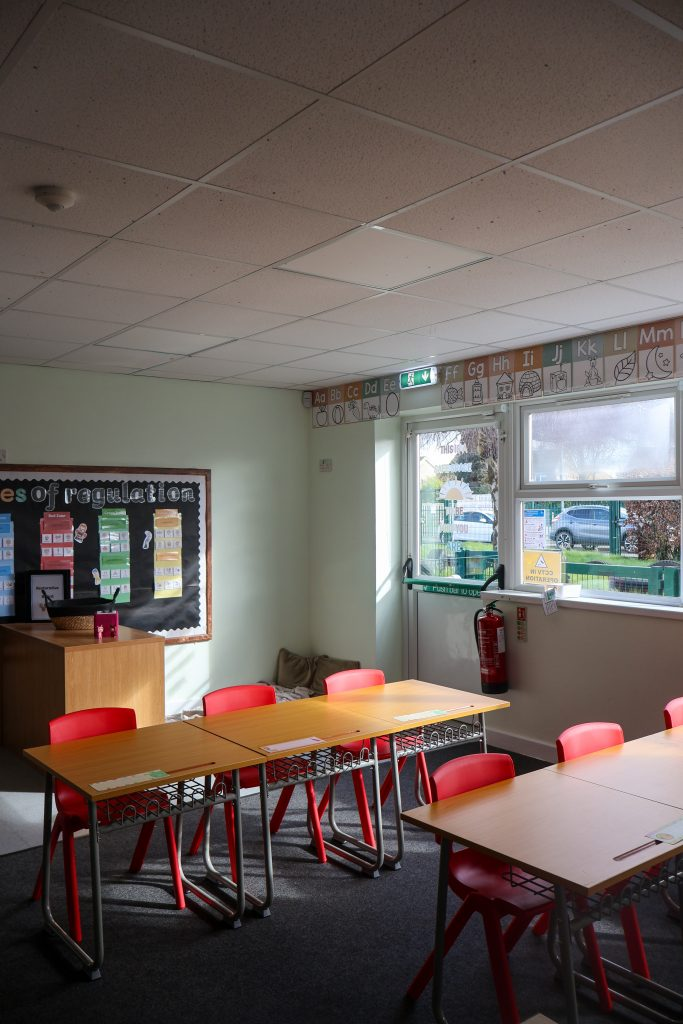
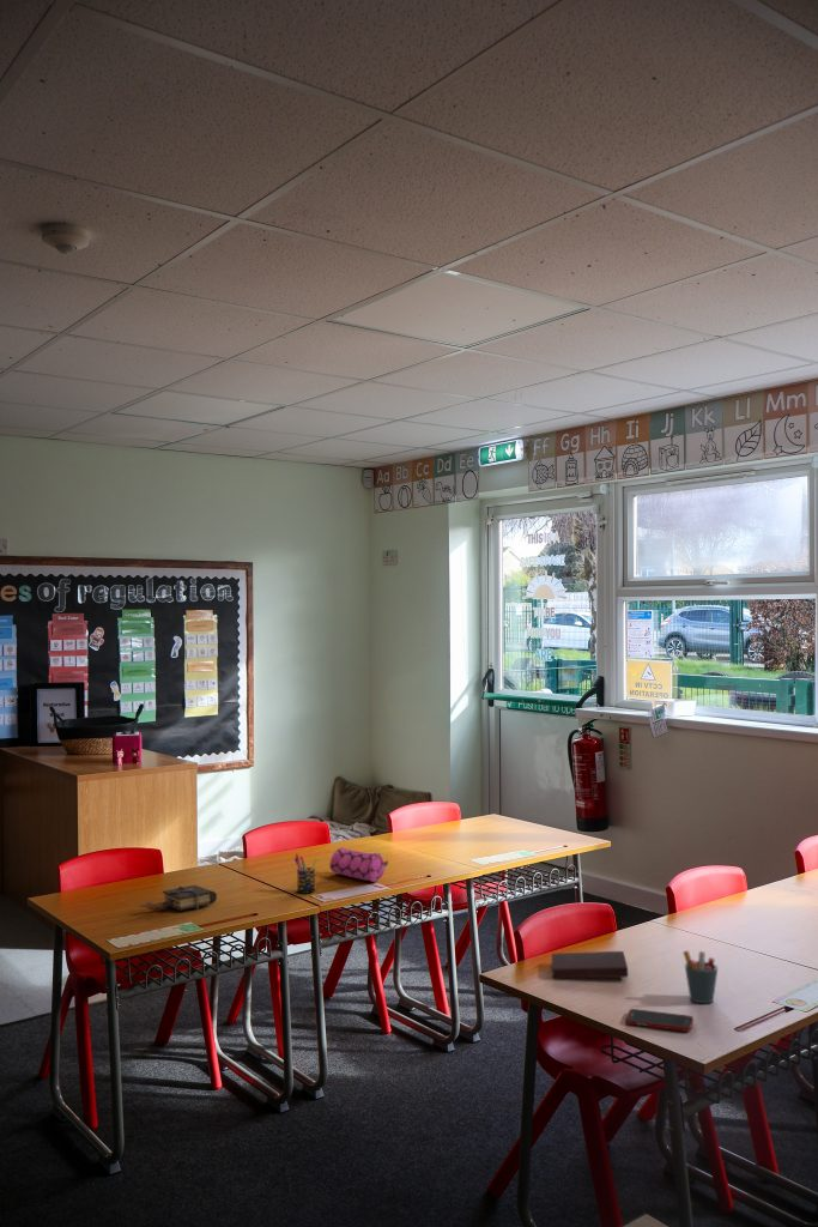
+ pencil case [328,846,389,883]
+ pen holder [293,852,319,895]
+ pen holder [681,949,720,1004]
+ cell phone [624,1008,695,1033]
+ book [551,950,629,979]
+ book [138,884,218,912]
